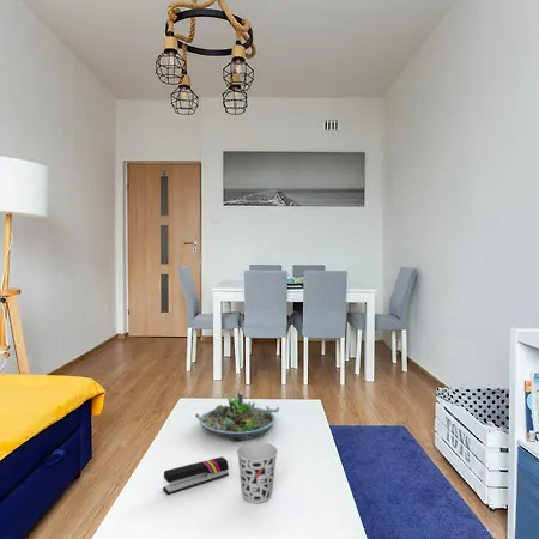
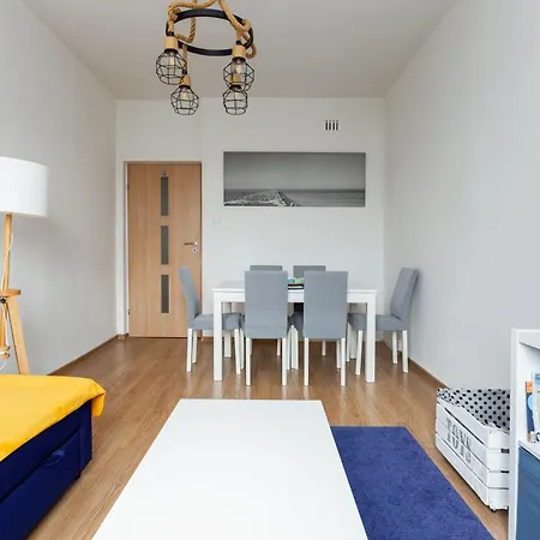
- cup [236,441,279,504]
- stapler [162,455,230,496]
- succulent planter [194,390,280,442]
